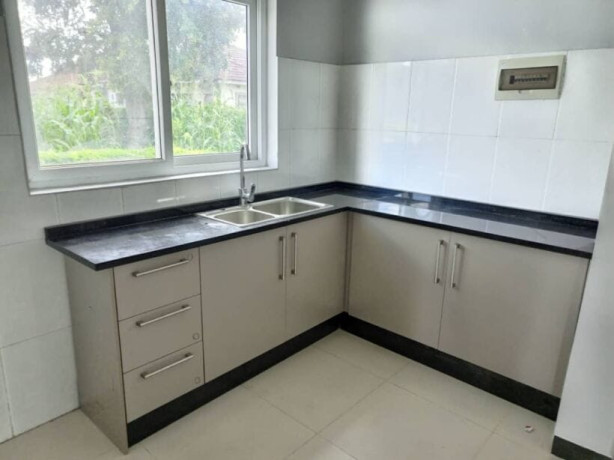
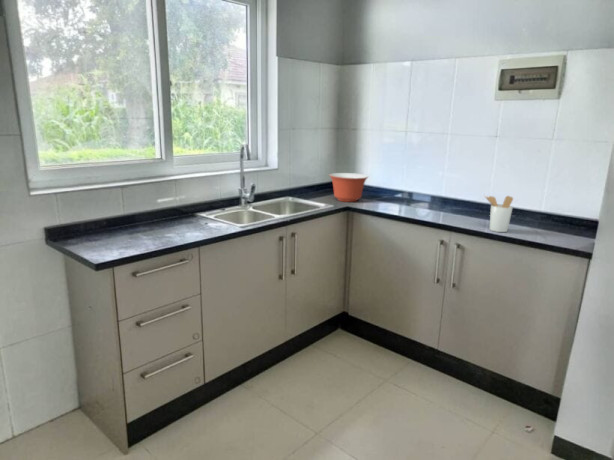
+ utensil holder [483,194,514,233]
+ mixing bowl [328,172,370,203]
